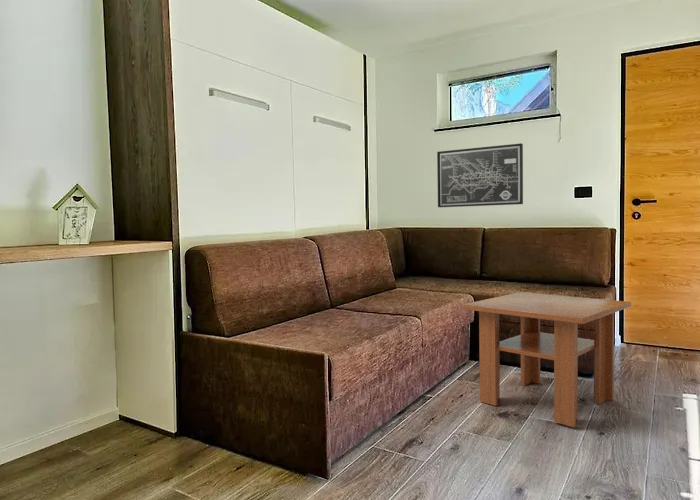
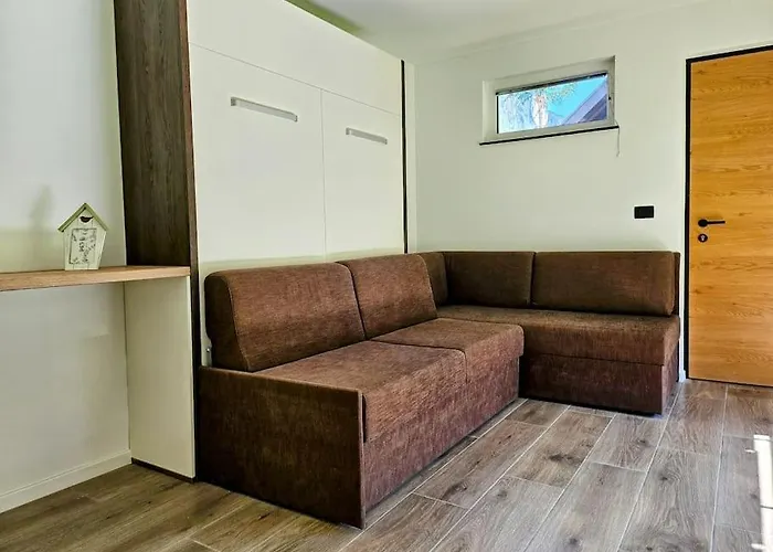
- coffee table [462,291,632,428]
- wall art [436,142,524,208]
